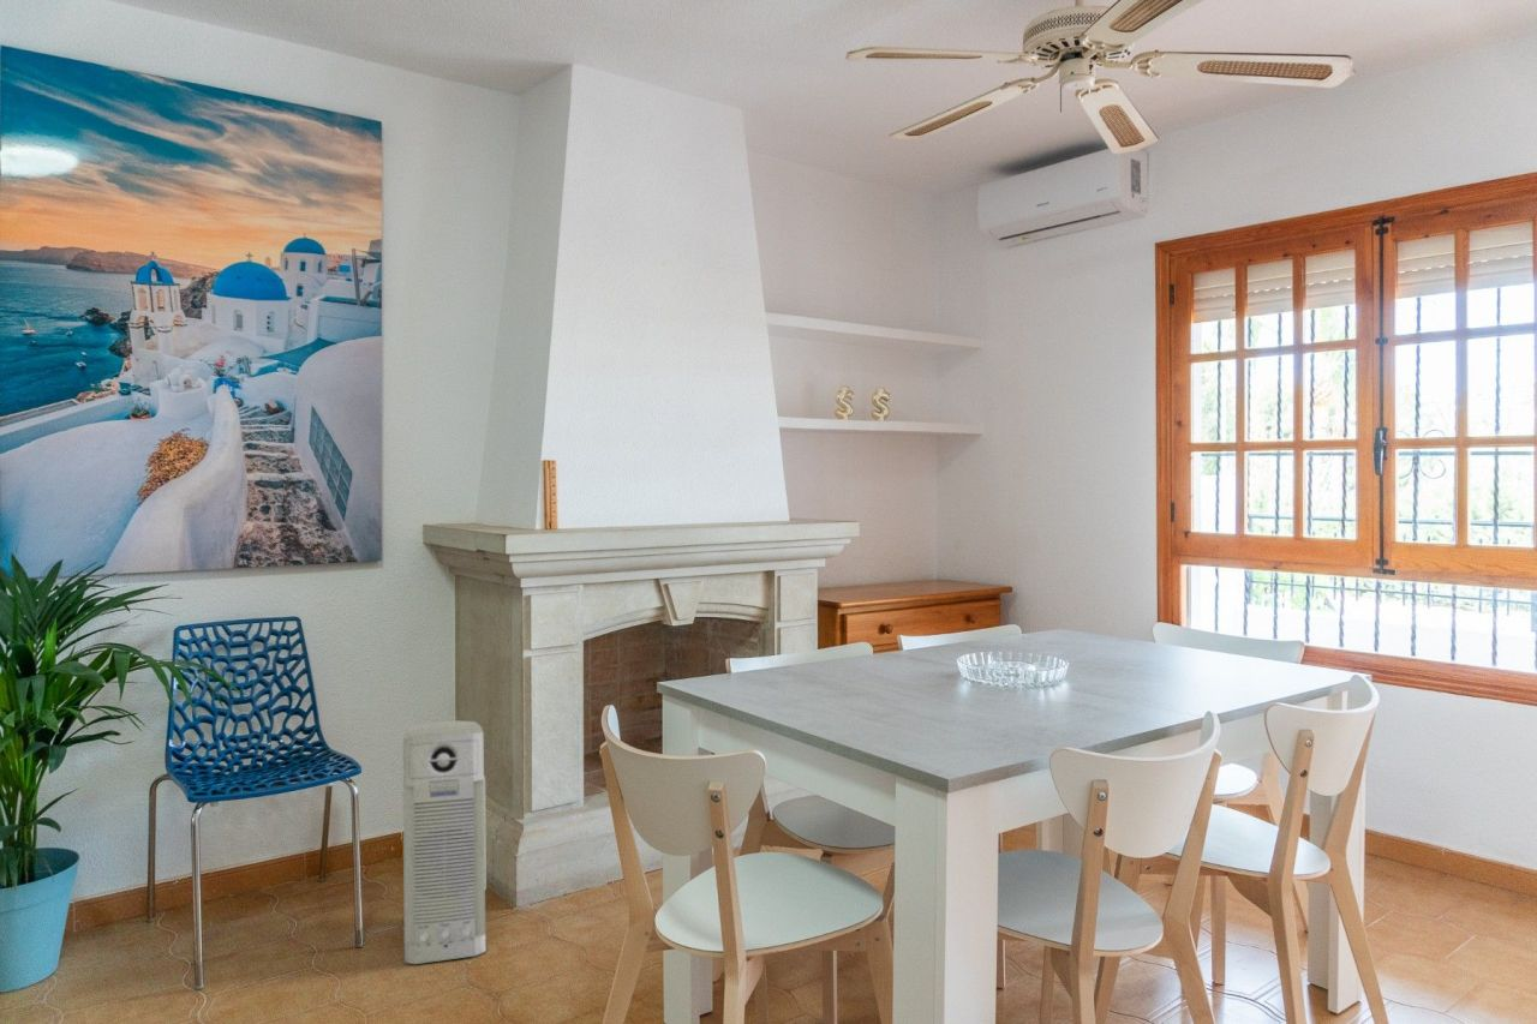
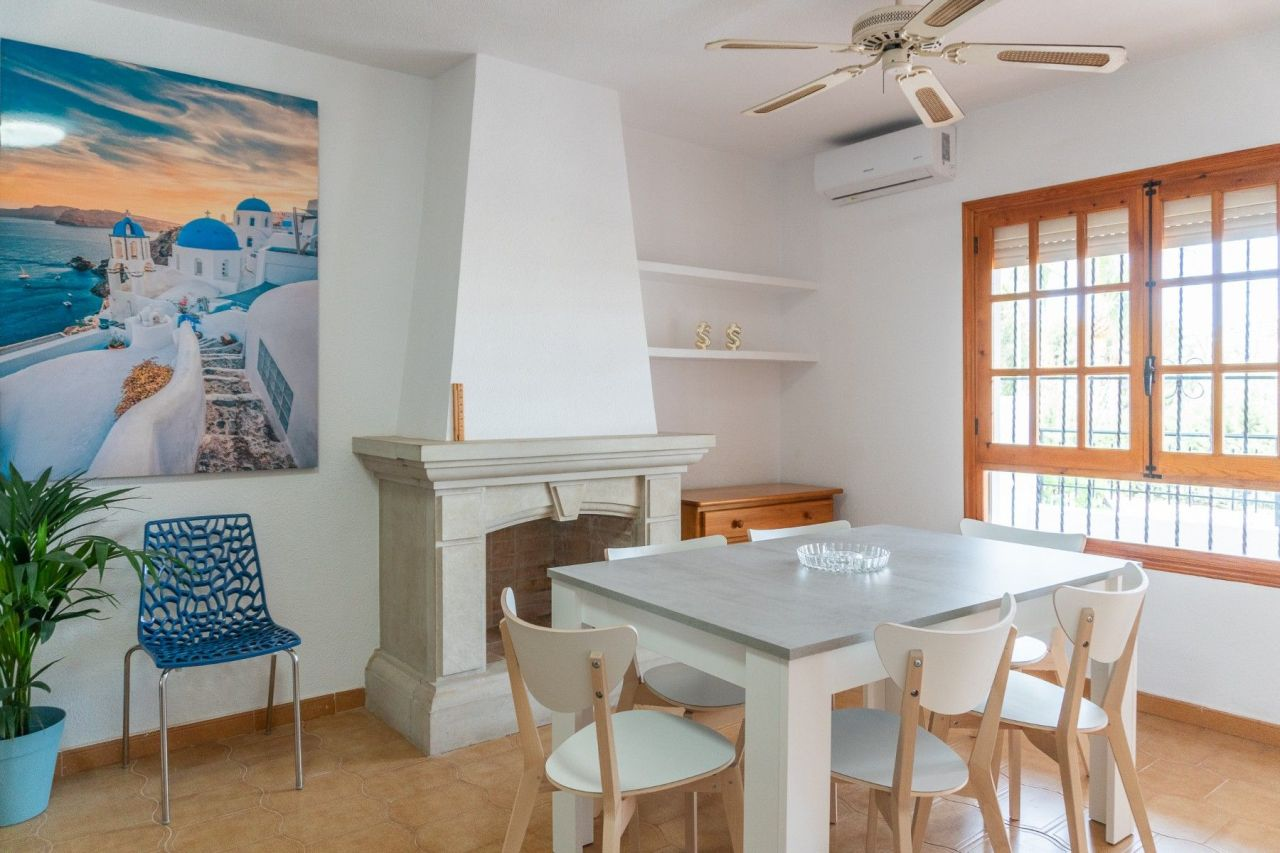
- air purifier [402,719,488,965]
